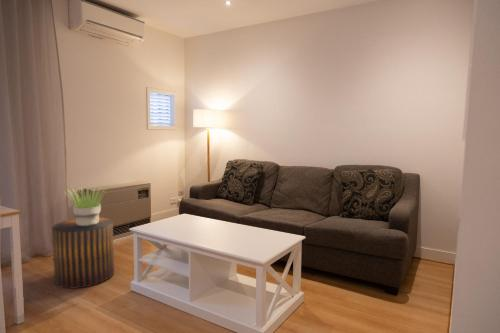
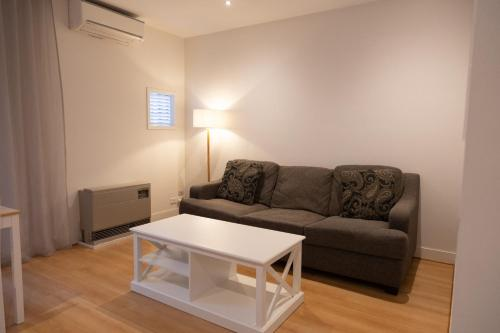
- potted plant [62,186,107,226]
- stool [51,216,115,290]
